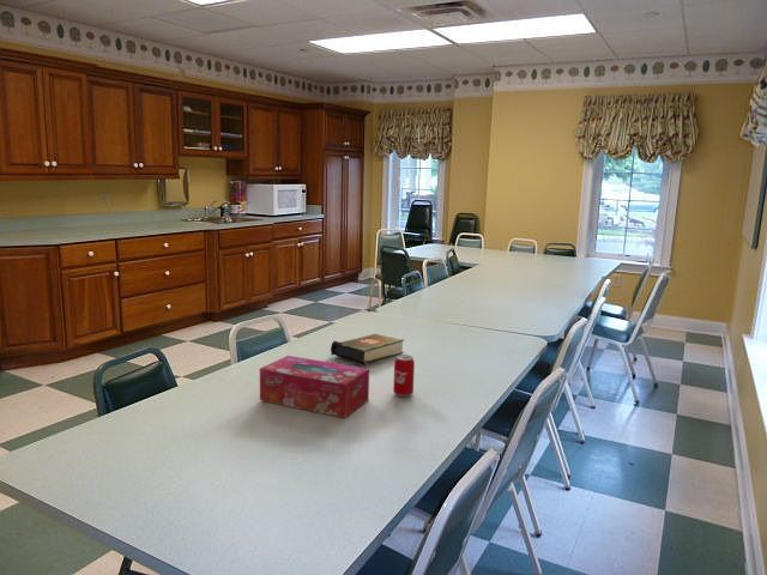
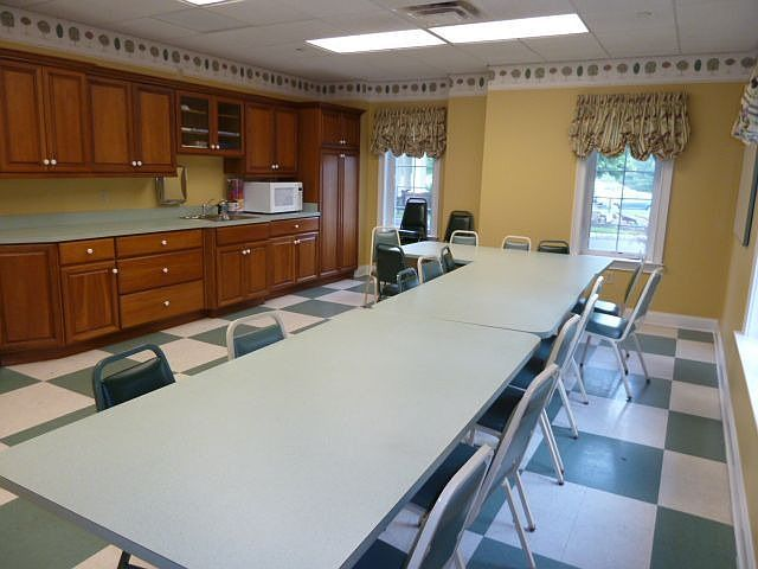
- tissue box [259,355,370,419]
- beverage can [392,353,416,398]
- book [330,333,405,367]
